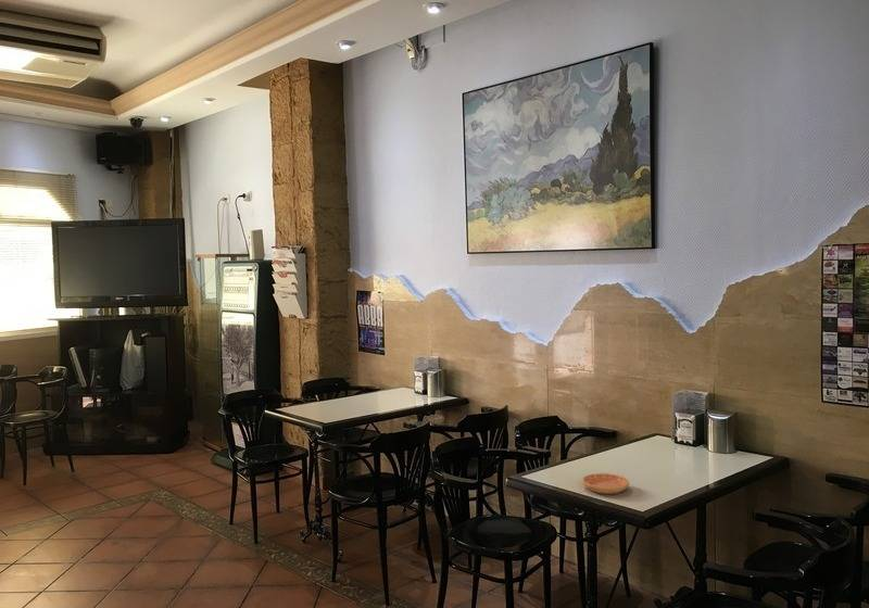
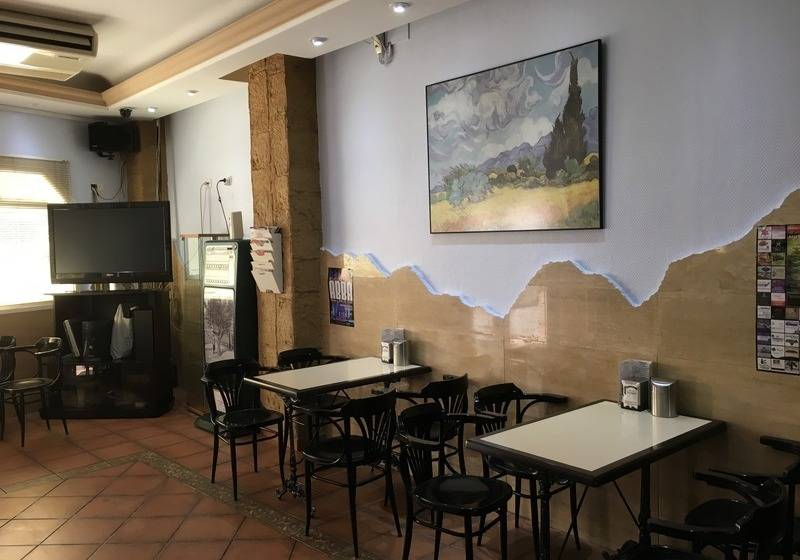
- saucer [581,472,630,495]
